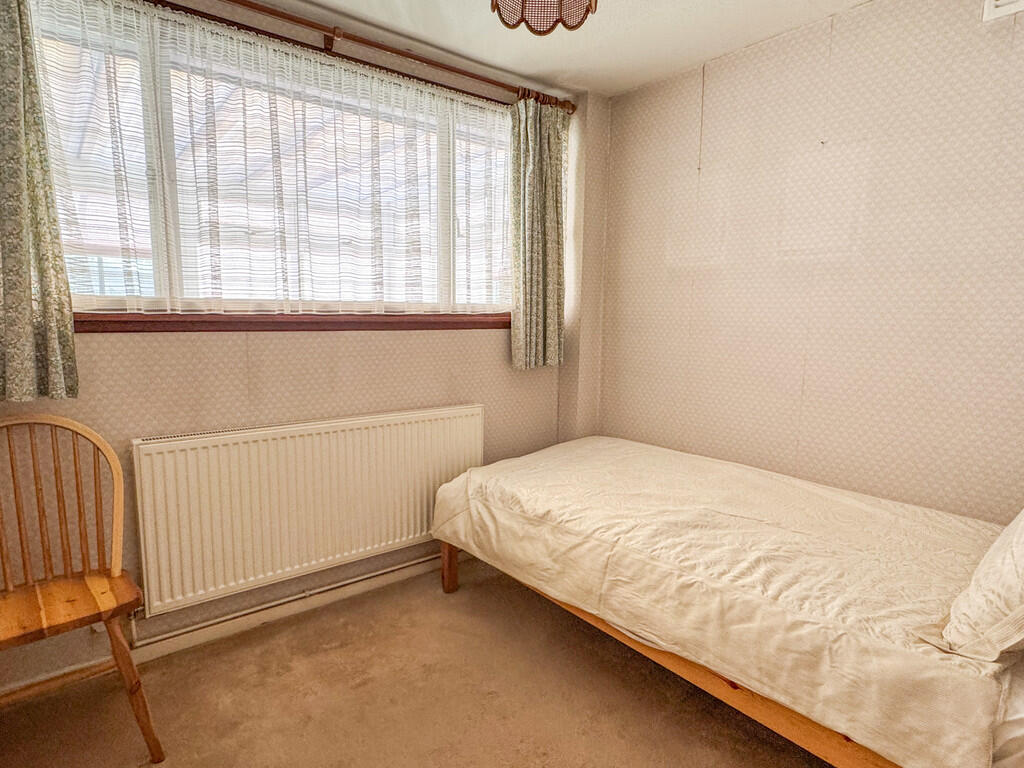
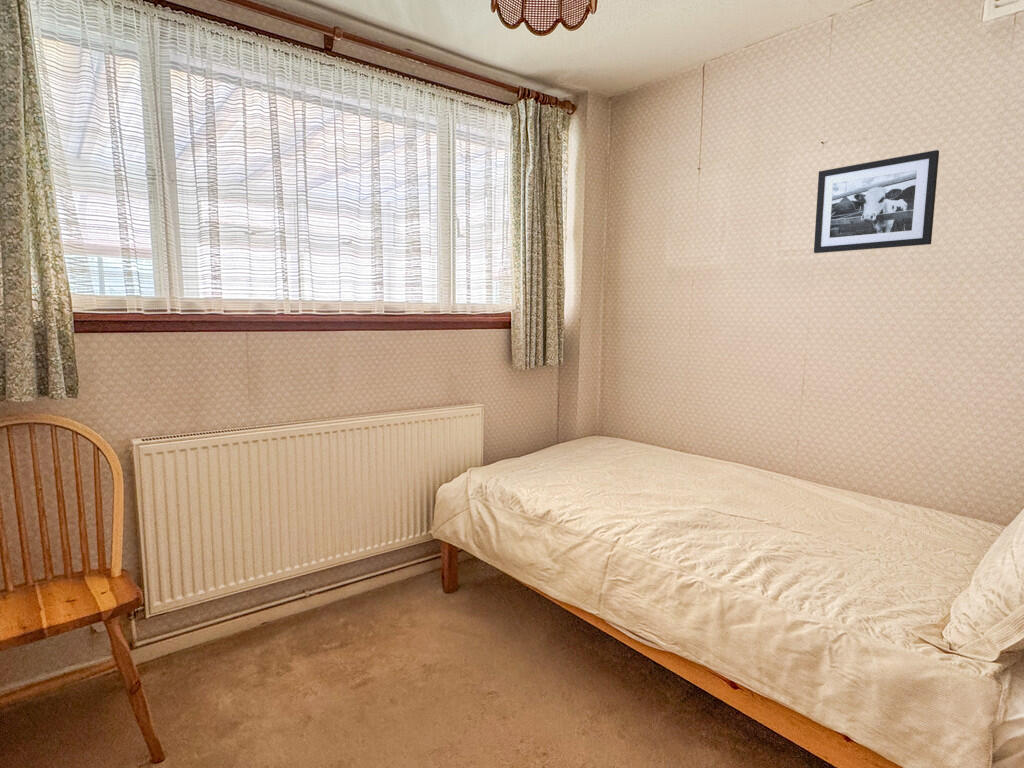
+ picture frame [813,149,940,254]
